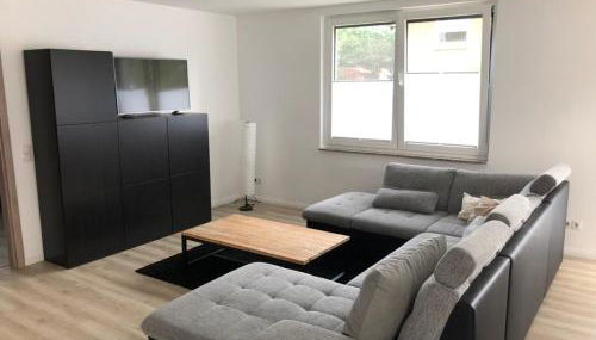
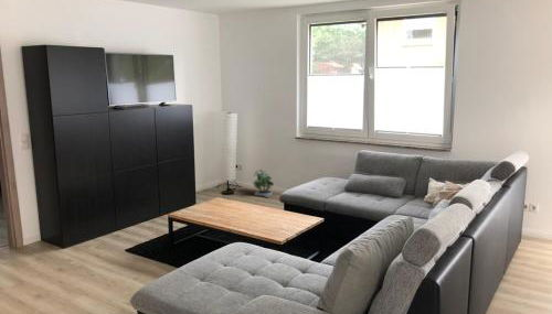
+ potted plant [252,169,275,198]
